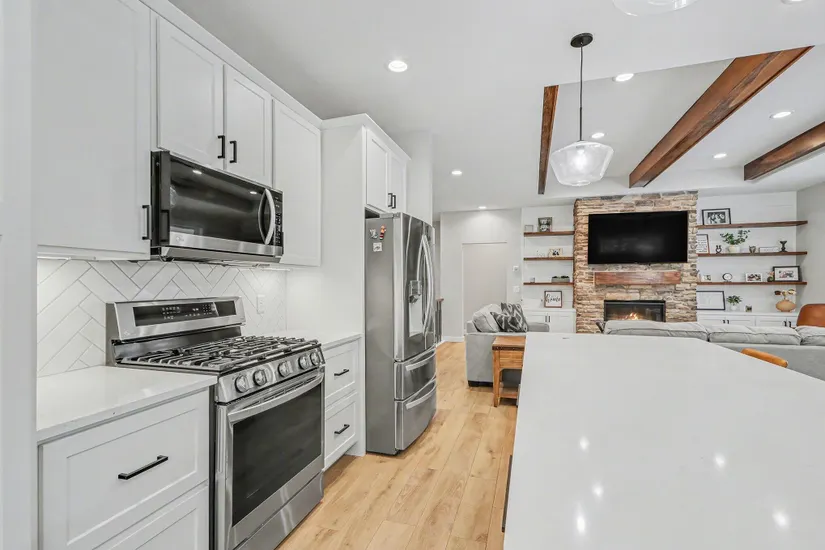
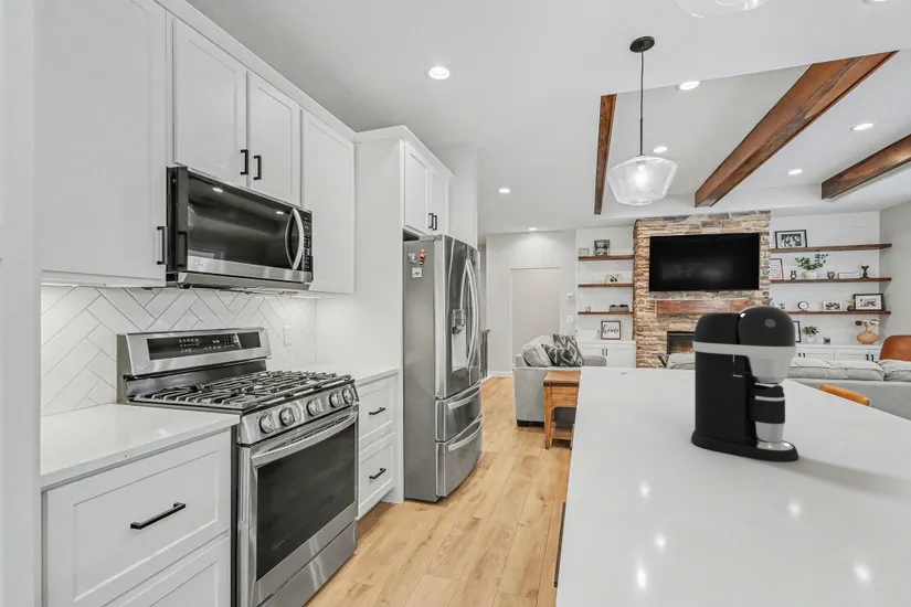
+ coffee maker [690,305,799,464]
